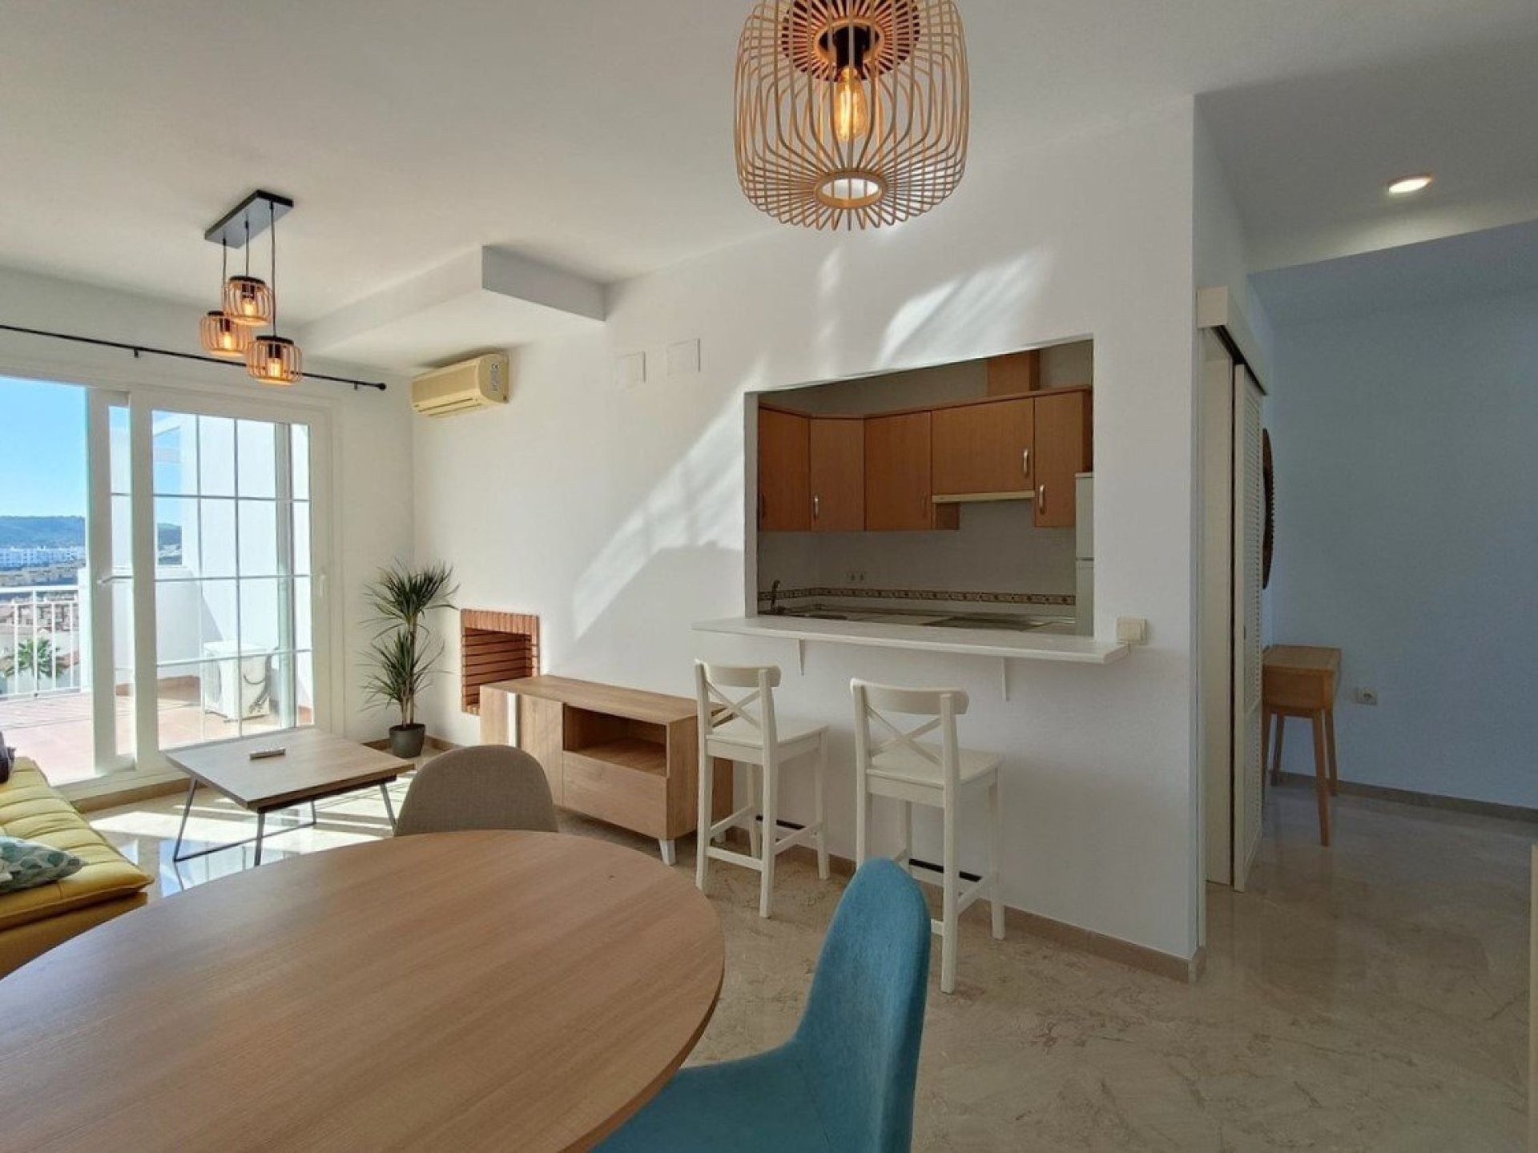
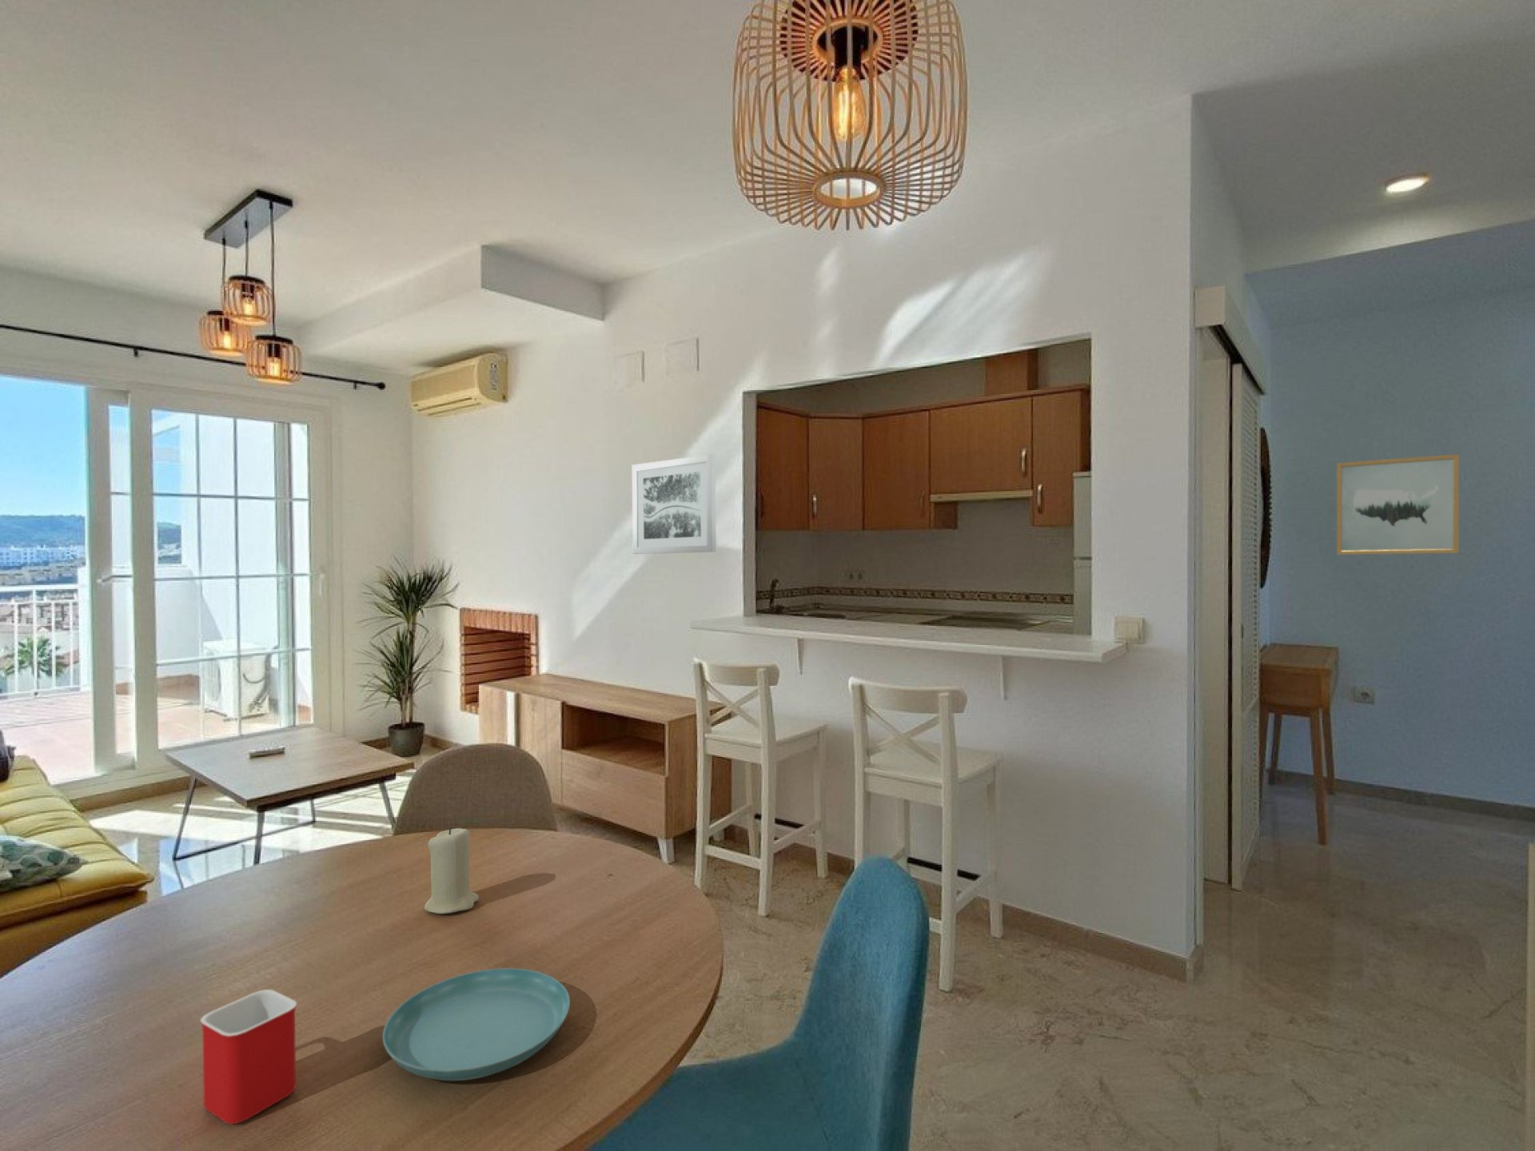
+ wall art [632,455,717,555]
+ wall art [1336,453,1460,555]
+ saucer [382,967,570,1081]
+ candle [424,826,480,914]
+ mug [199,989,299,1124]
